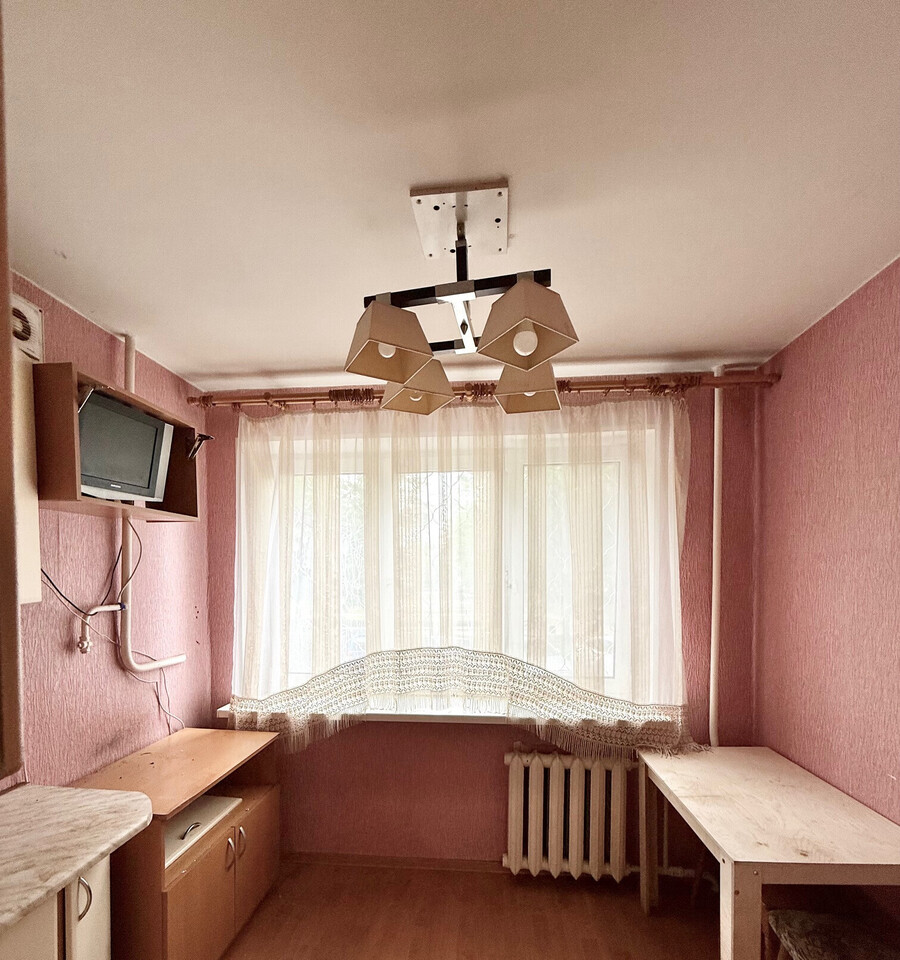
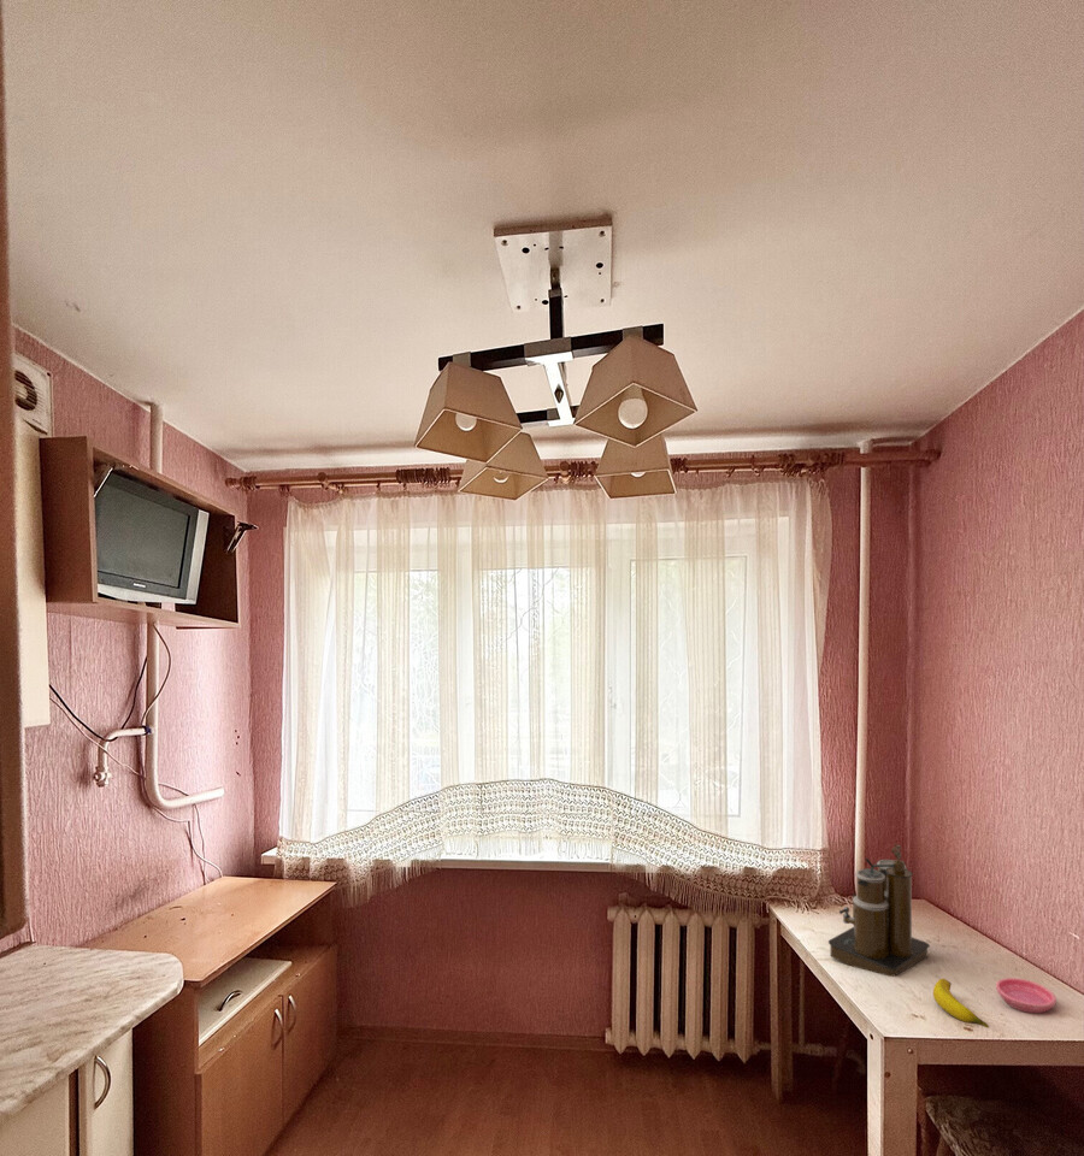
+ saucer [995,977,1058,1014]
+ banana [932,978,990,1028]
+ coffee maker [827,843,931,978]
